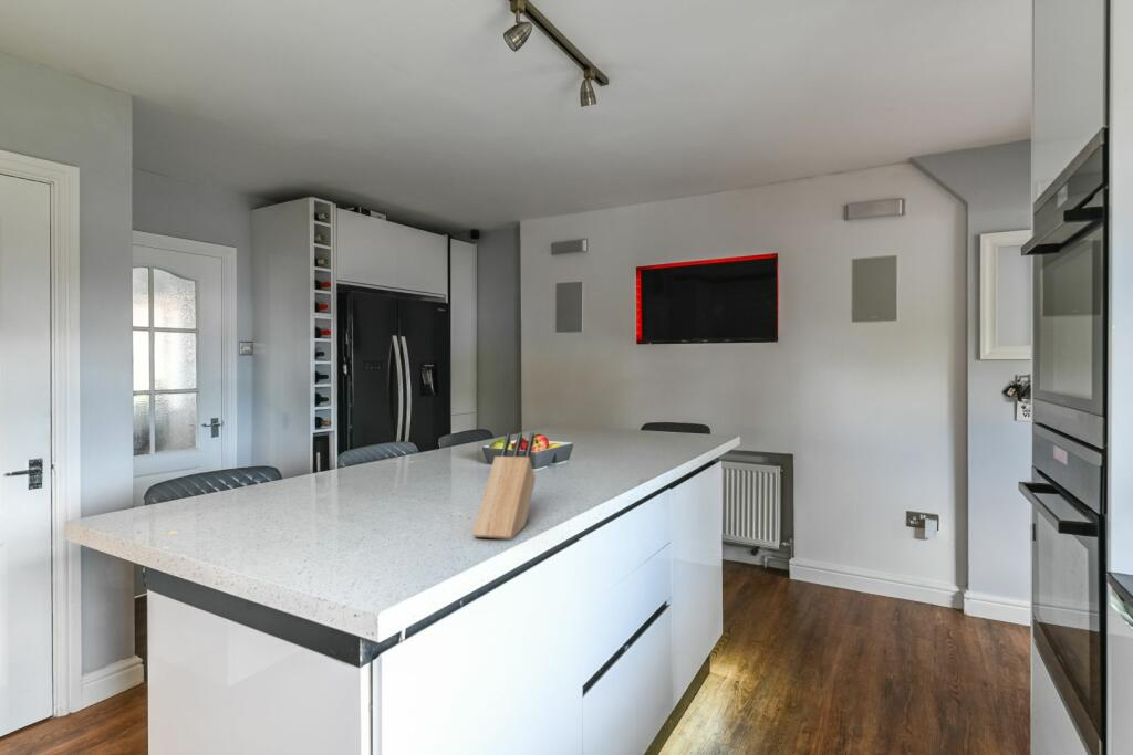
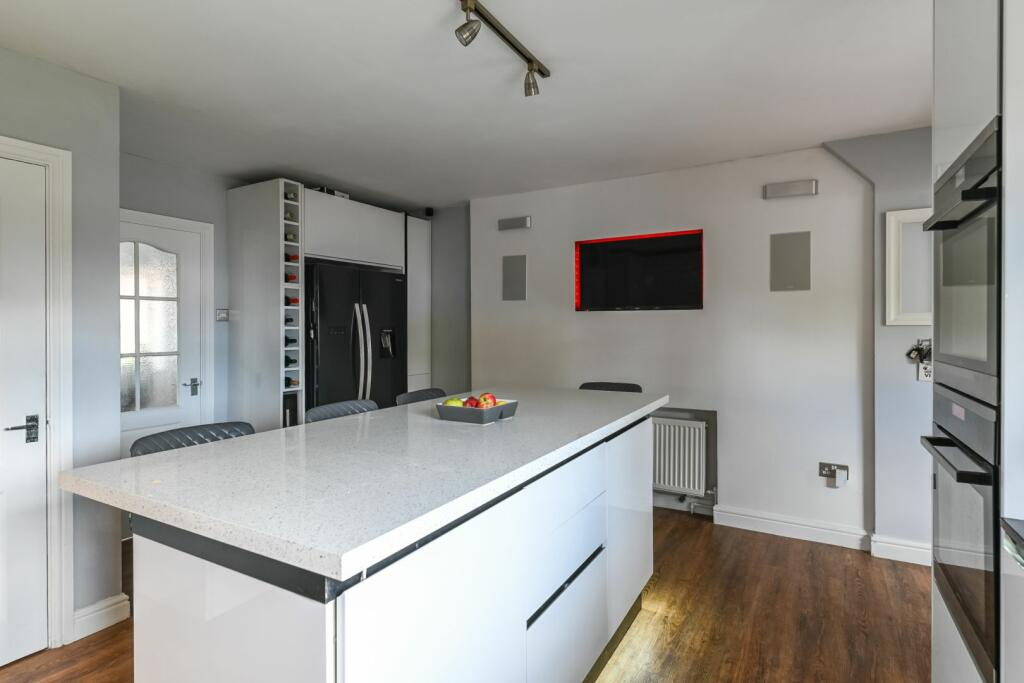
- knife block [471,431,537,539]
